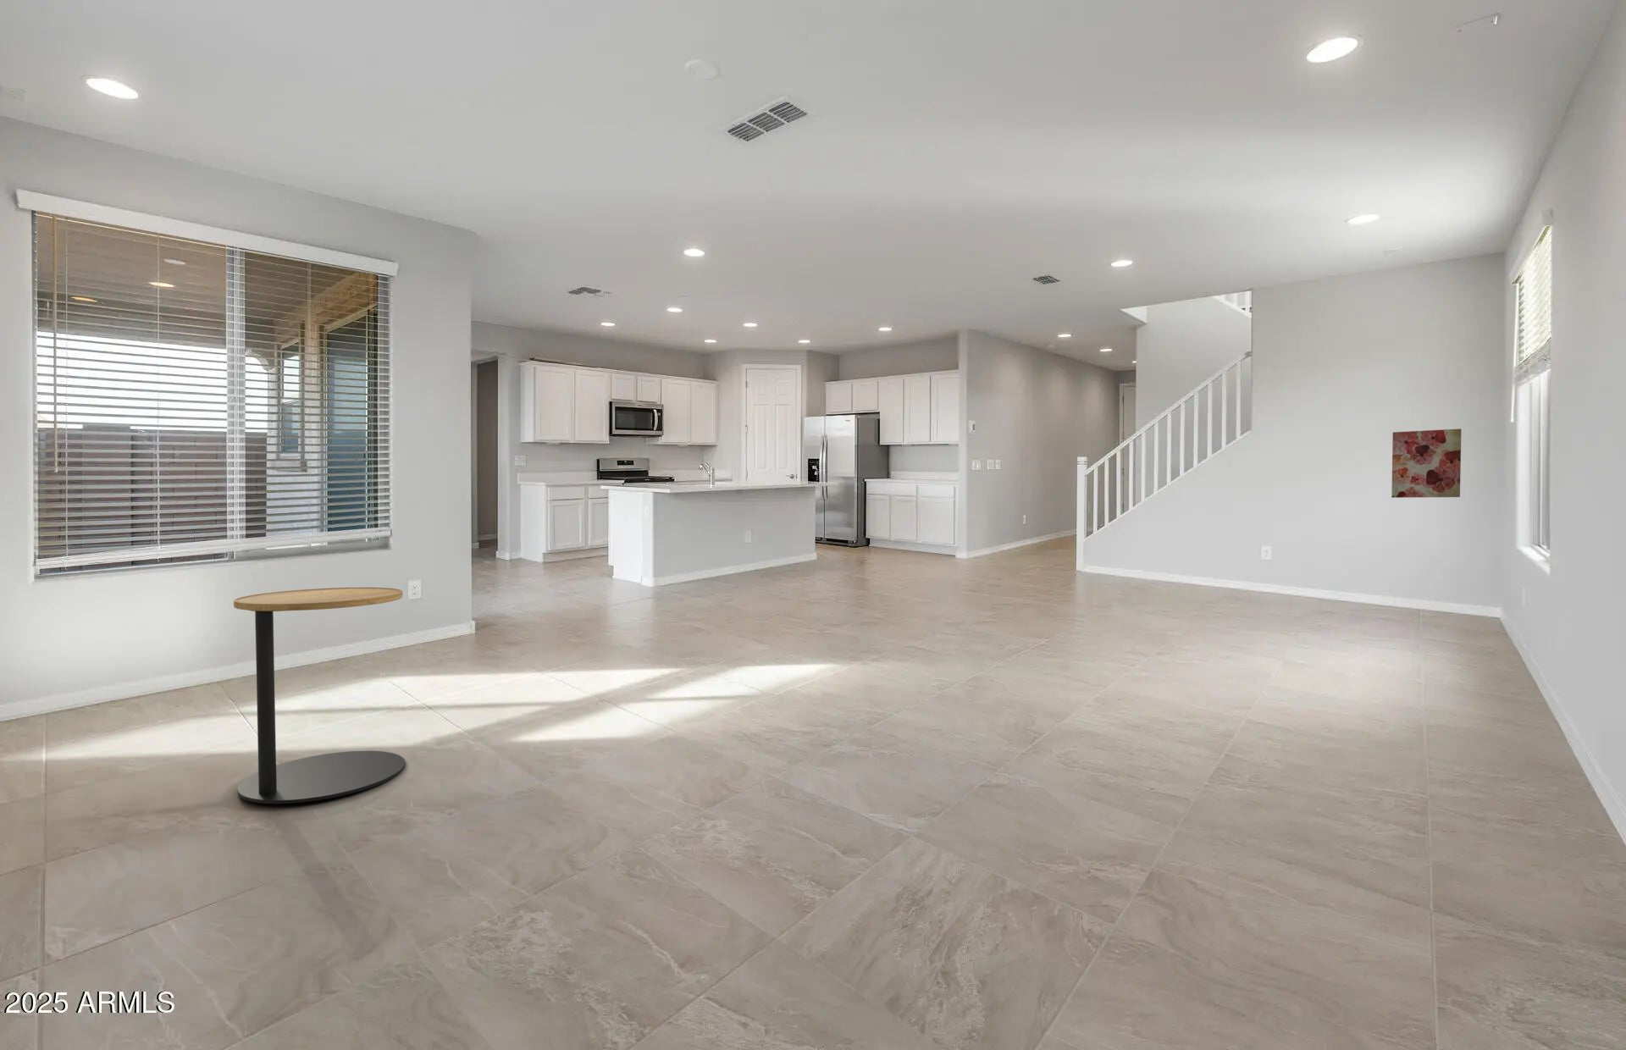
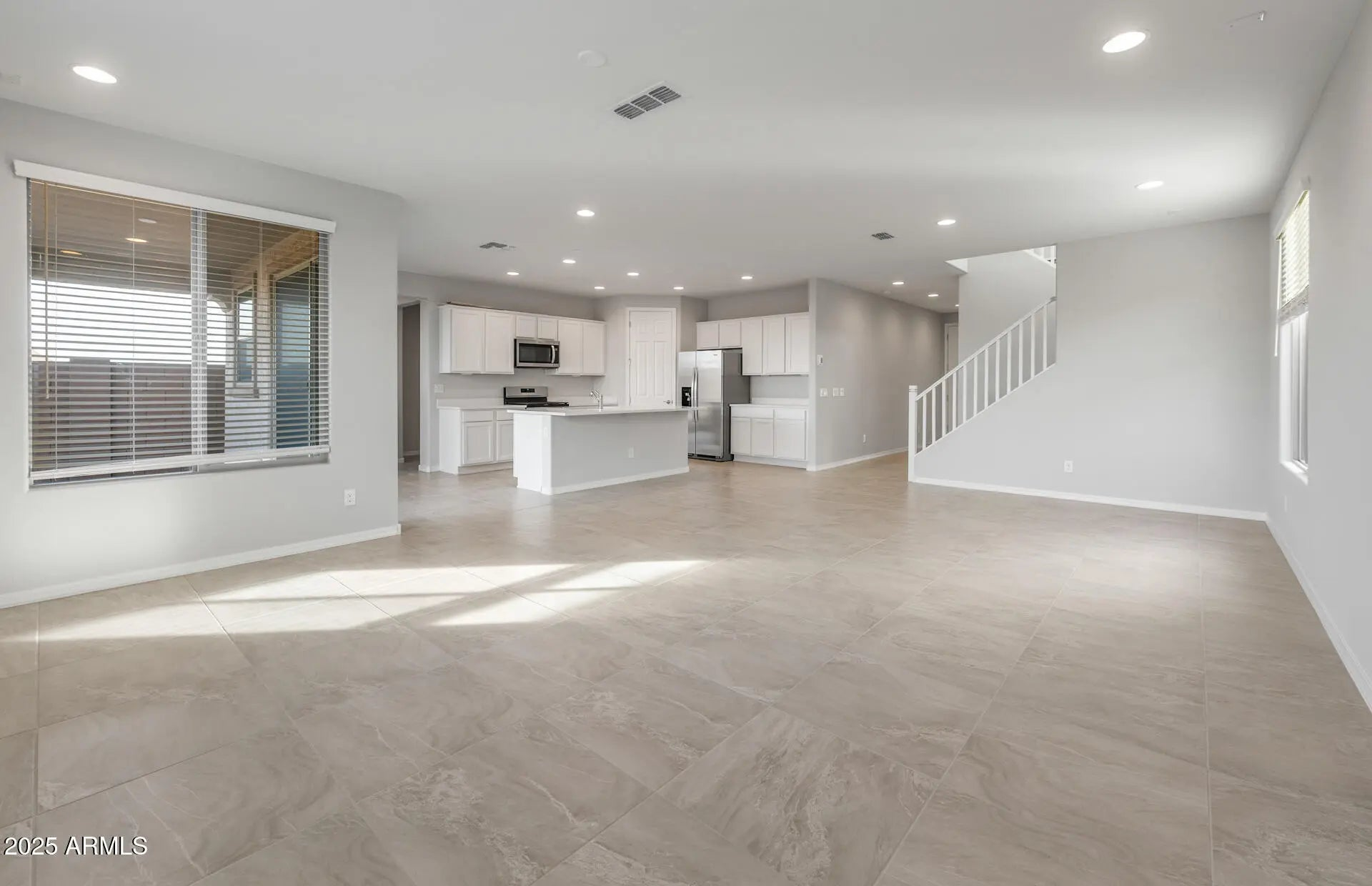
- side table [233,587,405,805]
- wall art [1390,428,1461,499]
